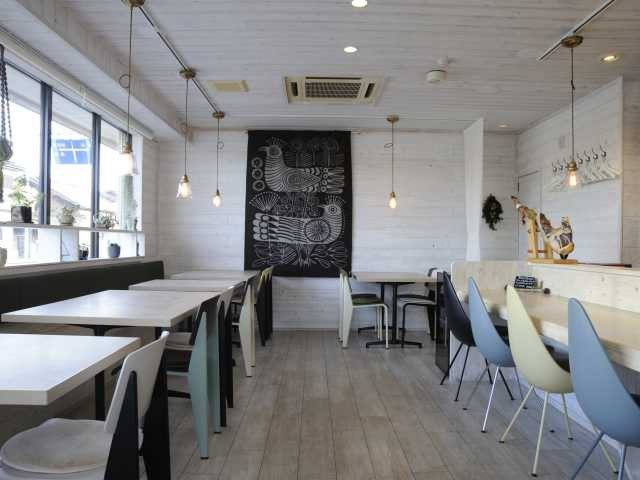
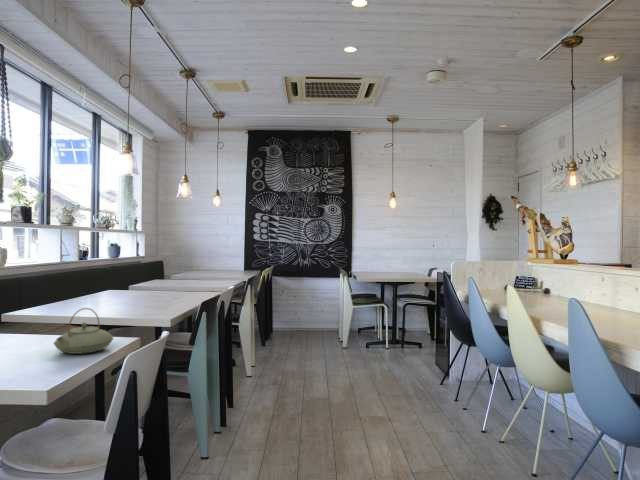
+ teapot [53,307,114,355]
